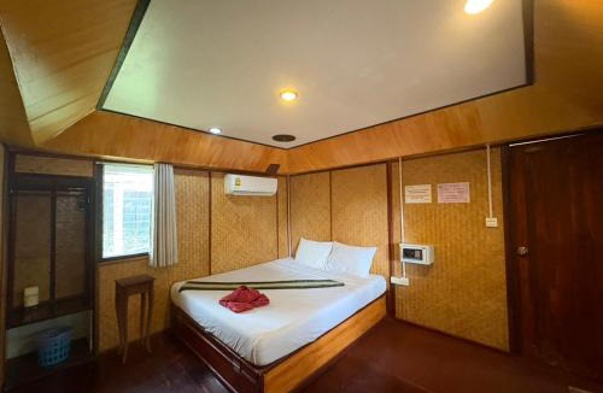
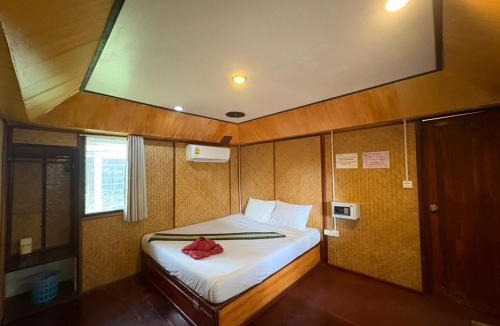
- side table [113,272,157,365]
